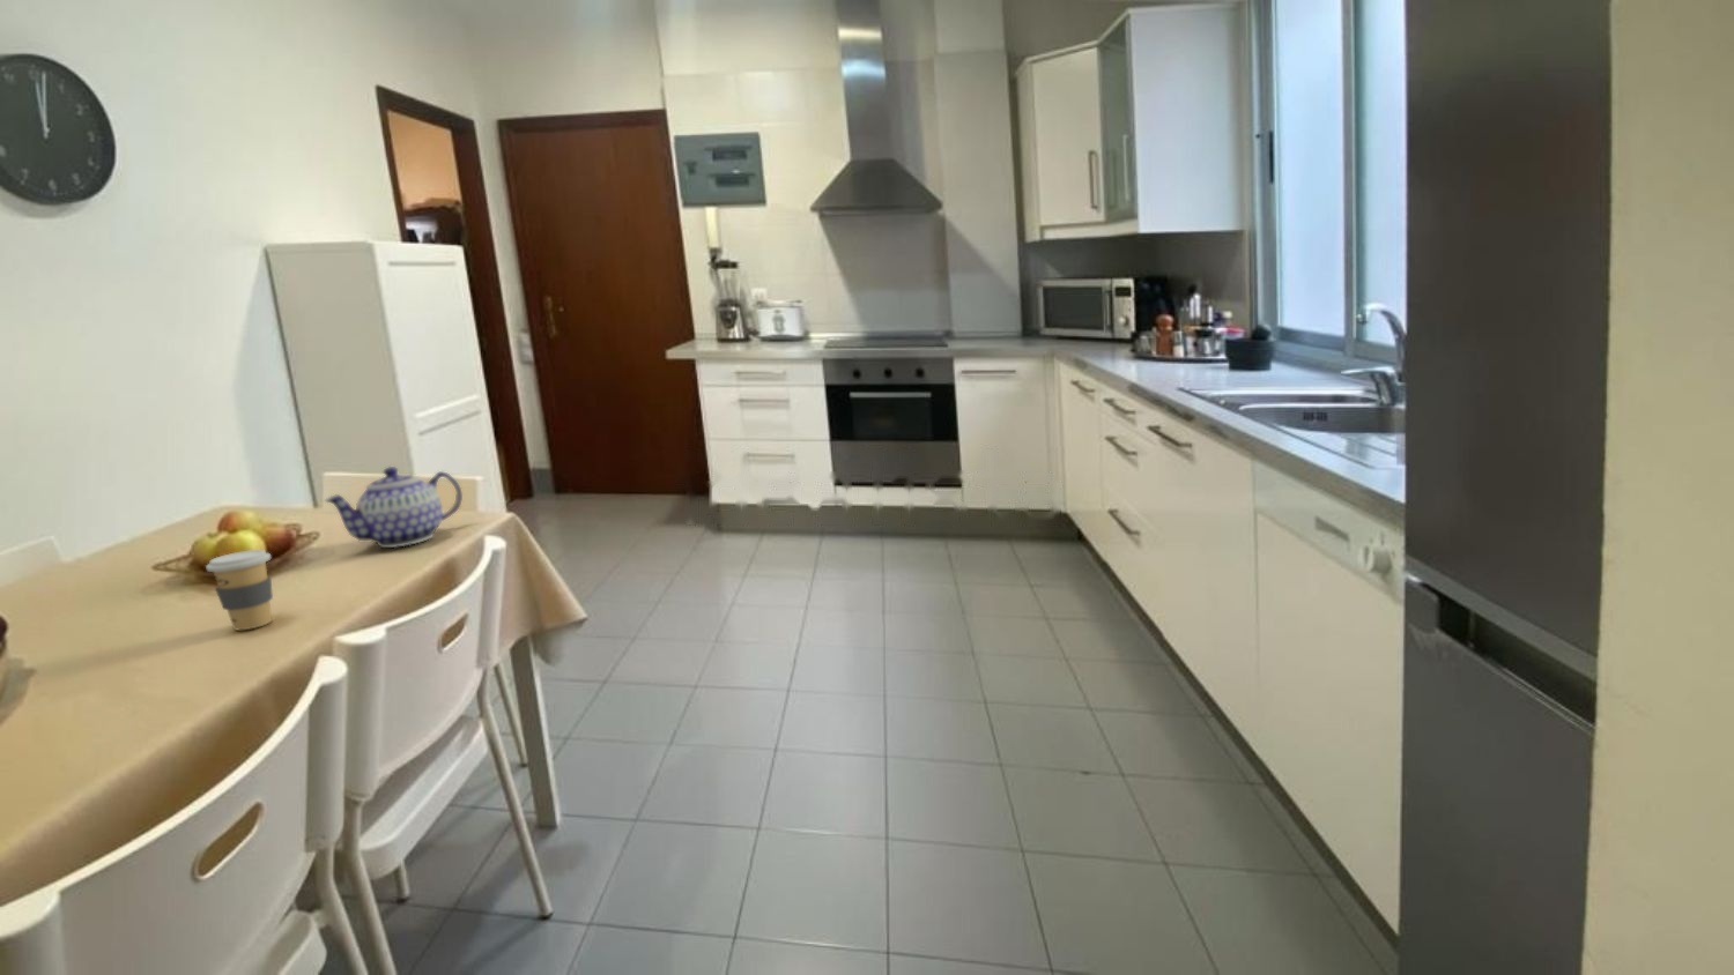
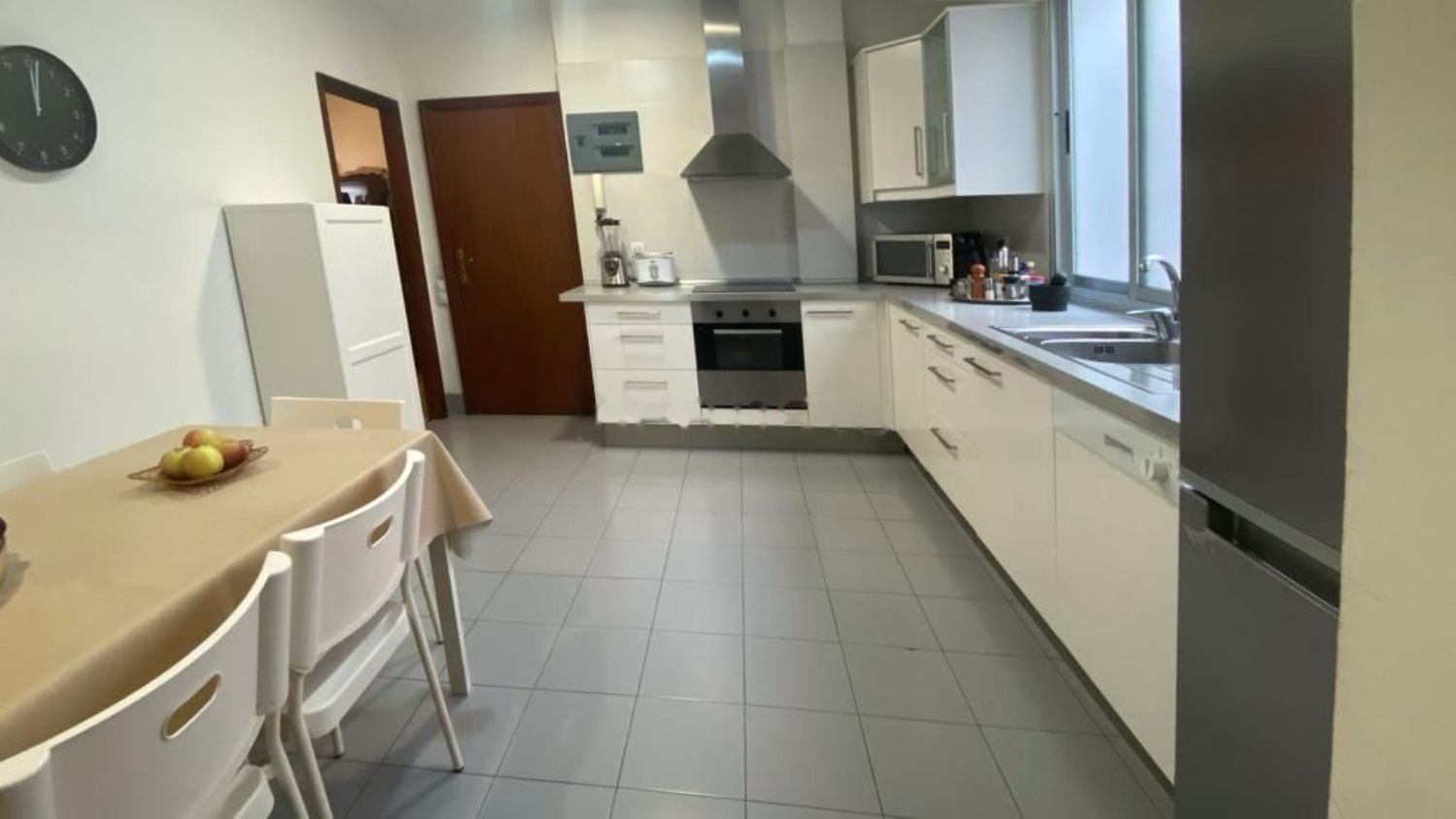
- coffee cup [205,549,274,631]
- teapot [323,465,463,549]
